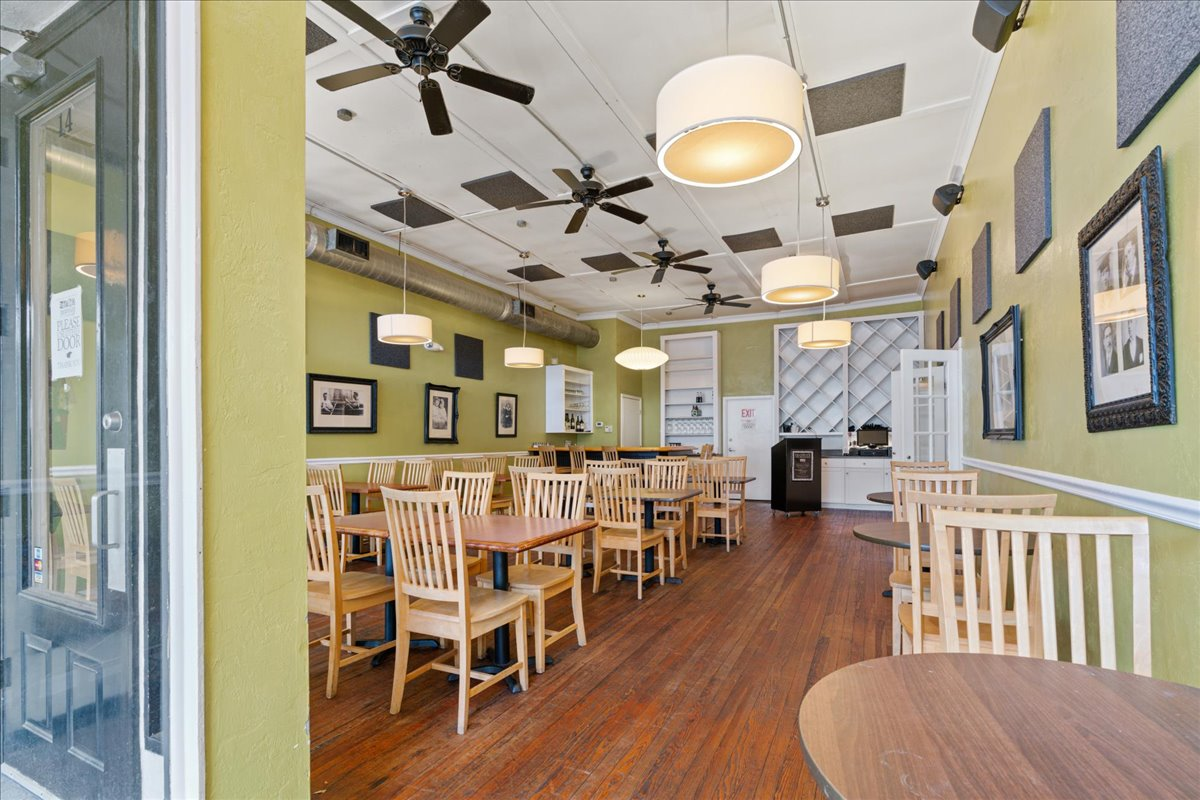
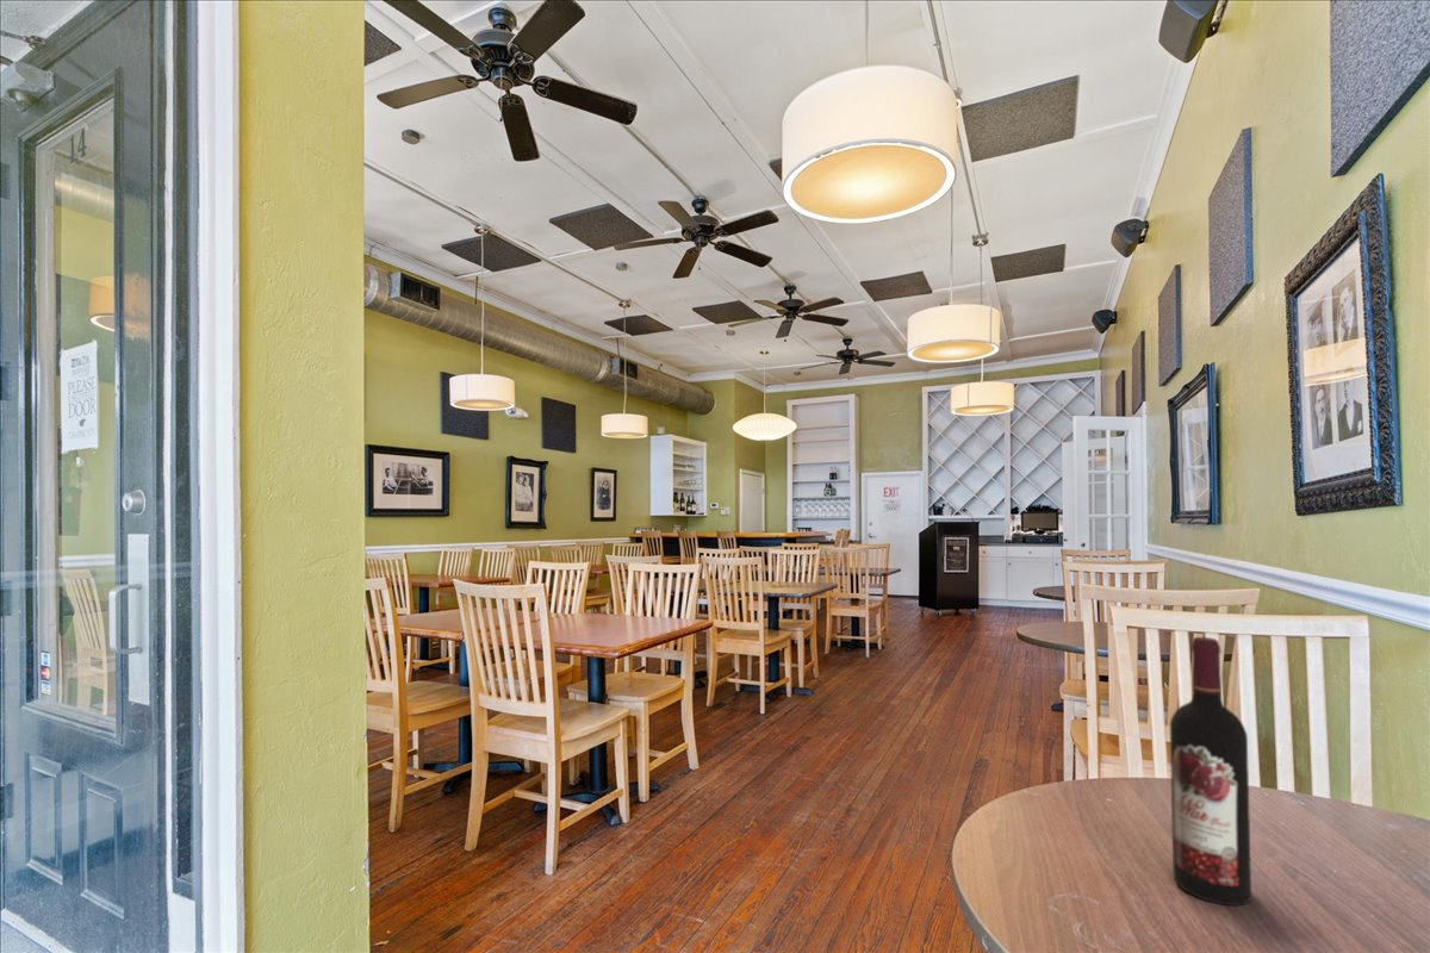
+ wine bottle [1169,636,1252,907]
